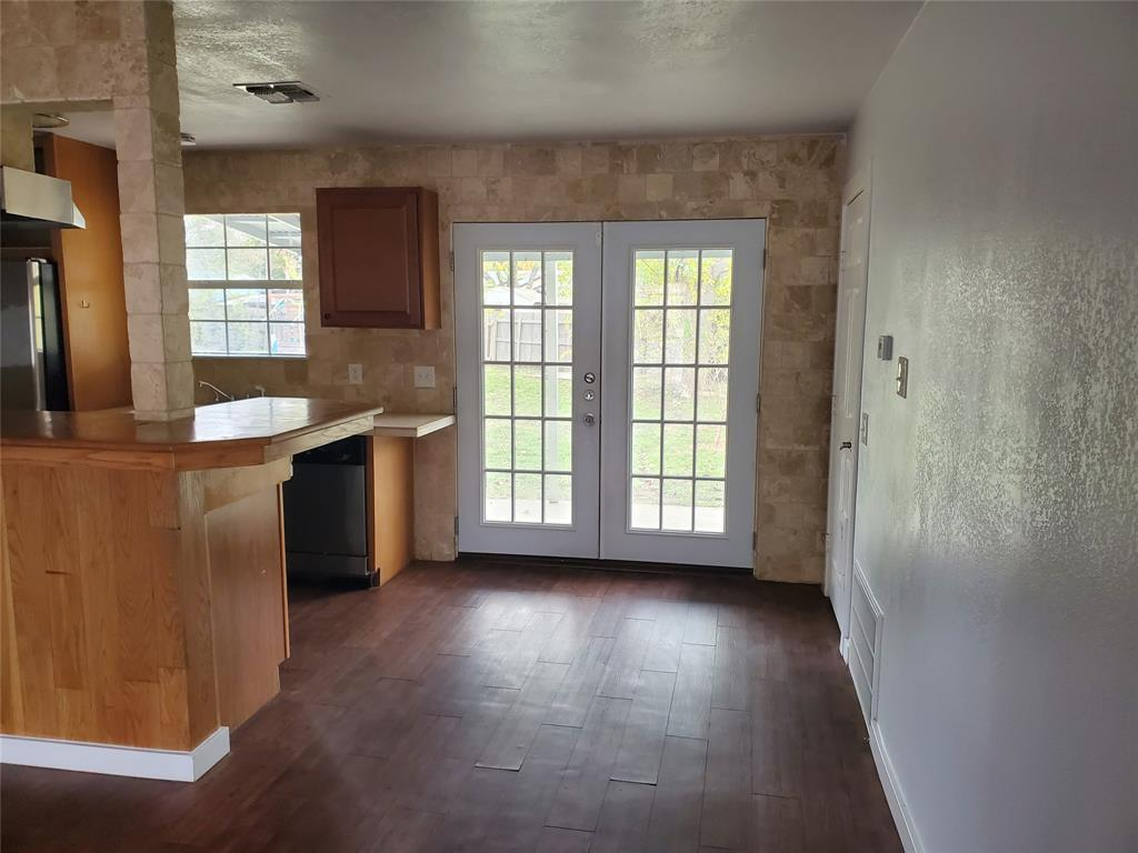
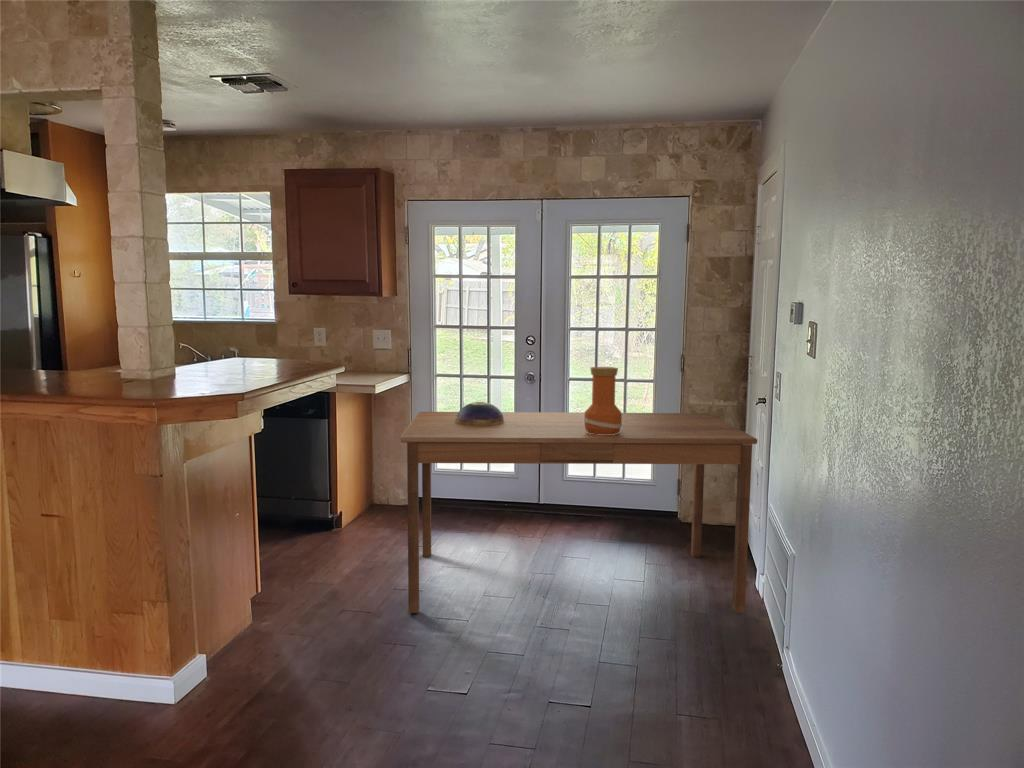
+ dining table [399,411,758,614]
+ decorative bowl [455,401,504,426]
+ vase [583,366,623,435]
